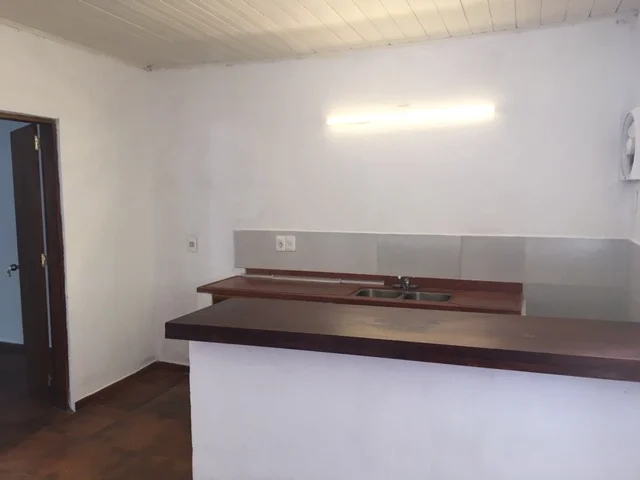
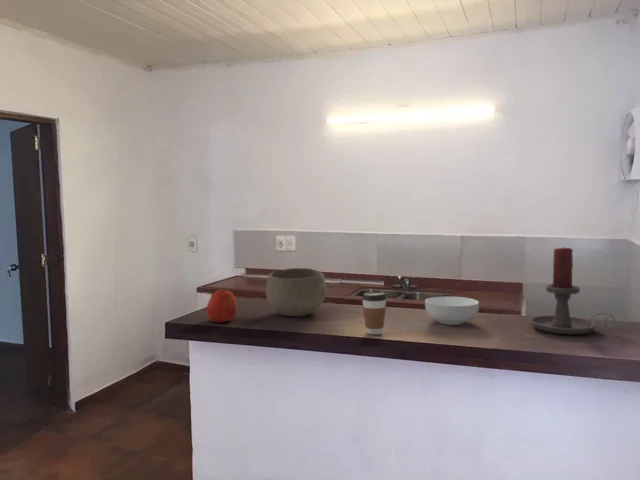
+ candle holder [529,247,617,335]
+ coffee cup [361,291,388,335]
+ bowl [265,267,328,317]
+ cereal bowl [424,296,480,326]
+ apple [205,289,238,324]
